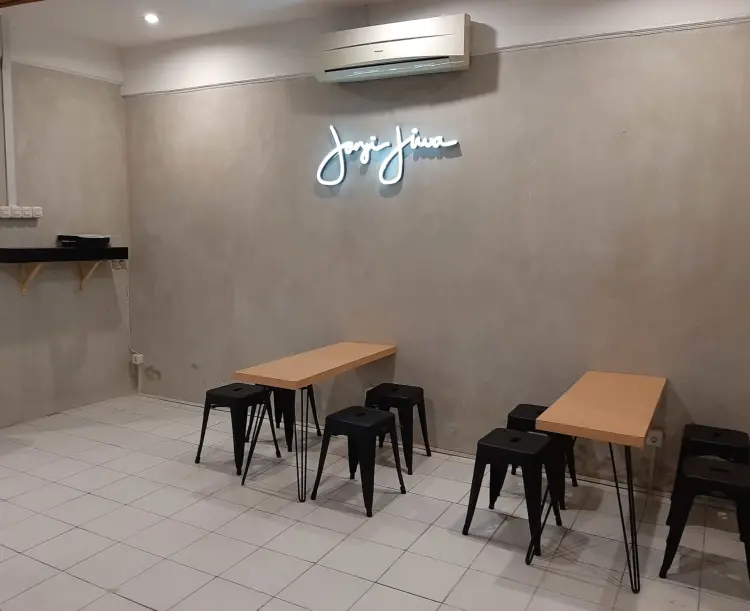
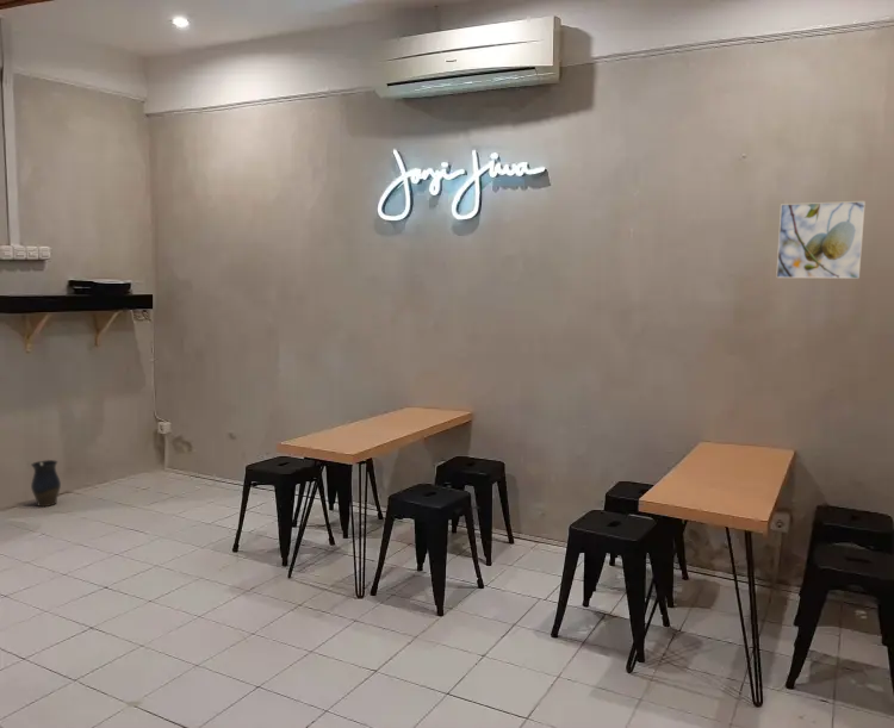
+ vase [30,459,62,508]
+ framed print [775,200,867,280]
